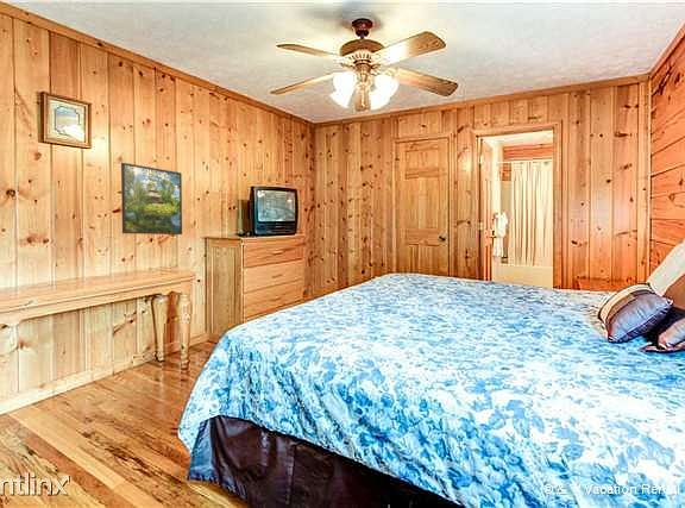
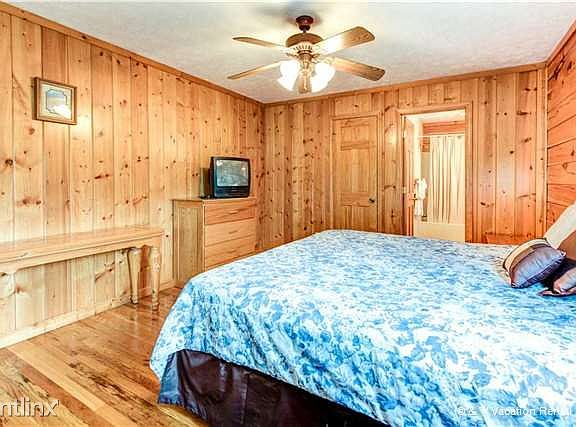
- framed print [120,162,183,236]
